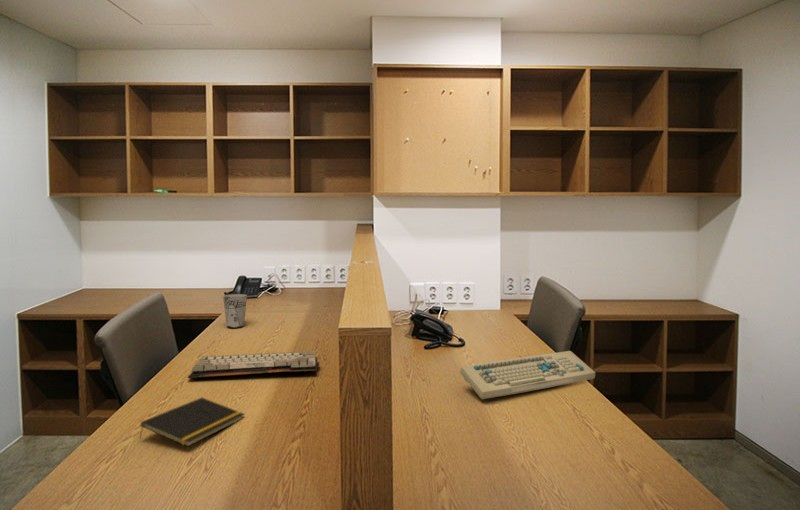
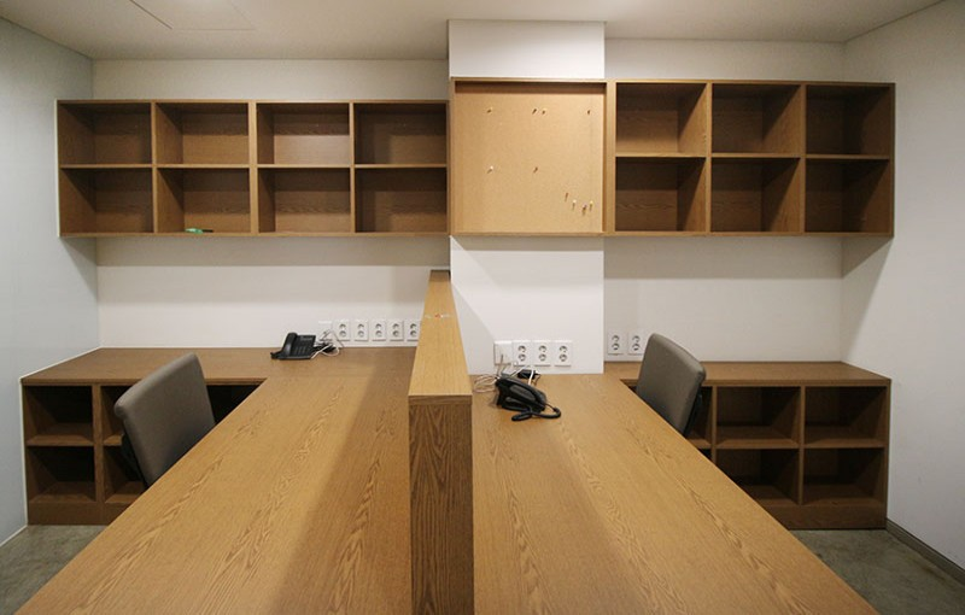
- notepad [138,397,246,448]
- keyboard [459,350,596,400]
- cup [222,293,248,329]
- keyboard [187,350,320,379]
